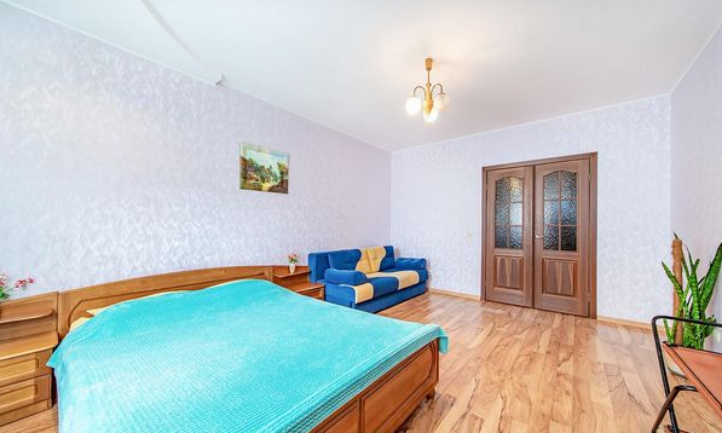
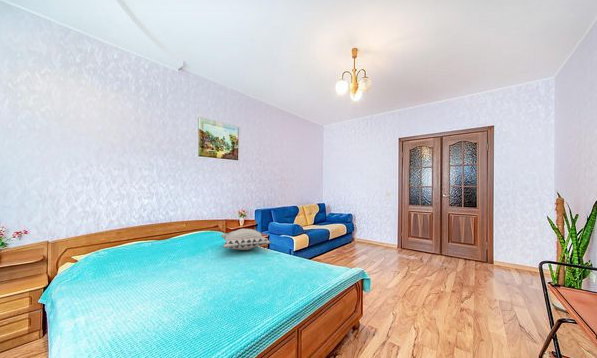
+ decorative pillow [220,228,272,251]
